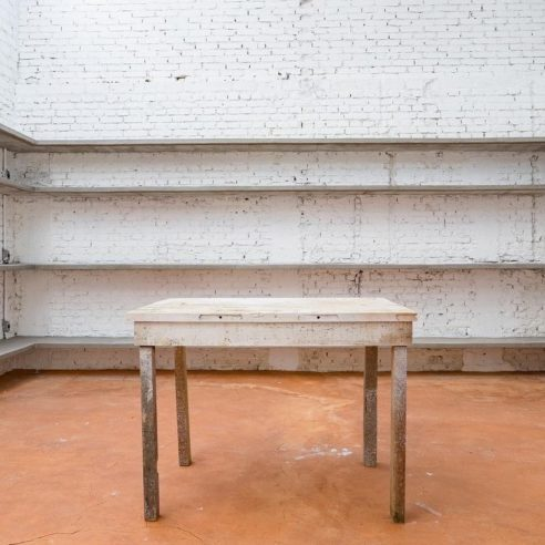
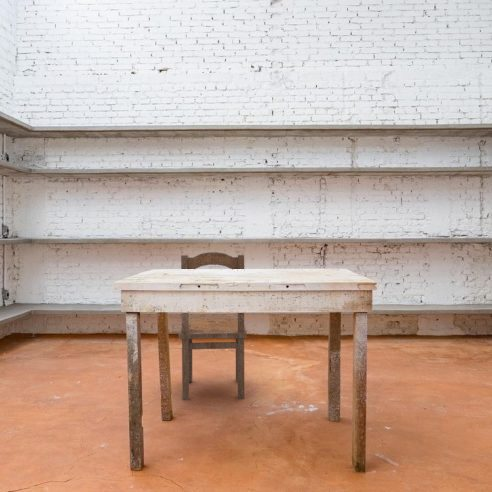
+ wooden chair [178,251,248,401]
